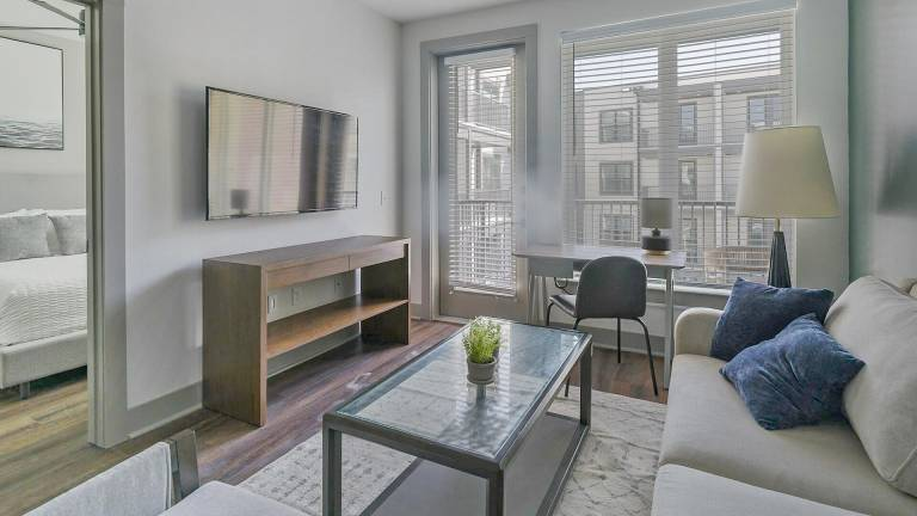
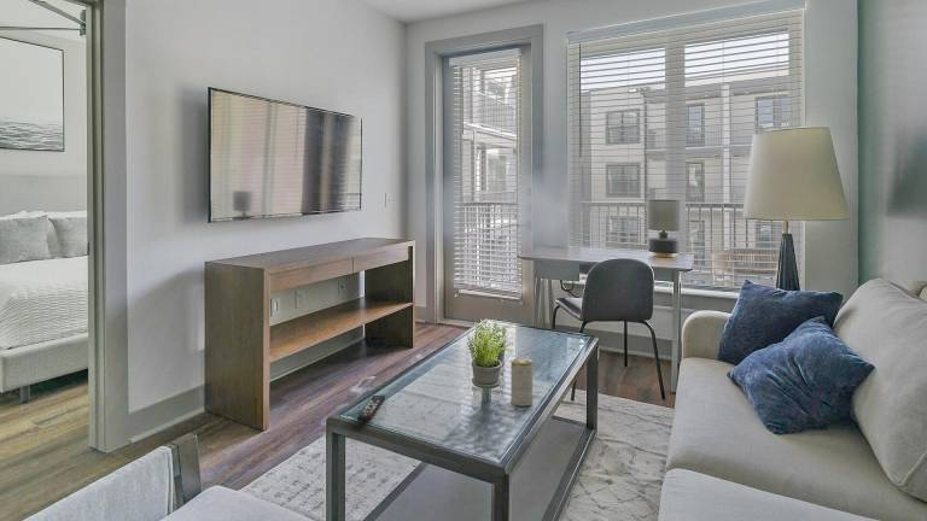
+ candle [509,357,535,408]
+ remote control [356,394,386,422]
